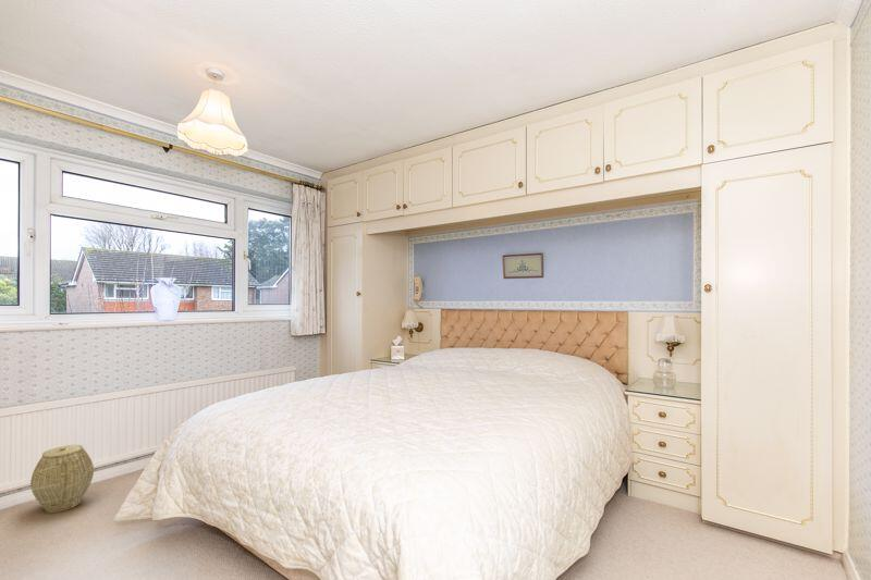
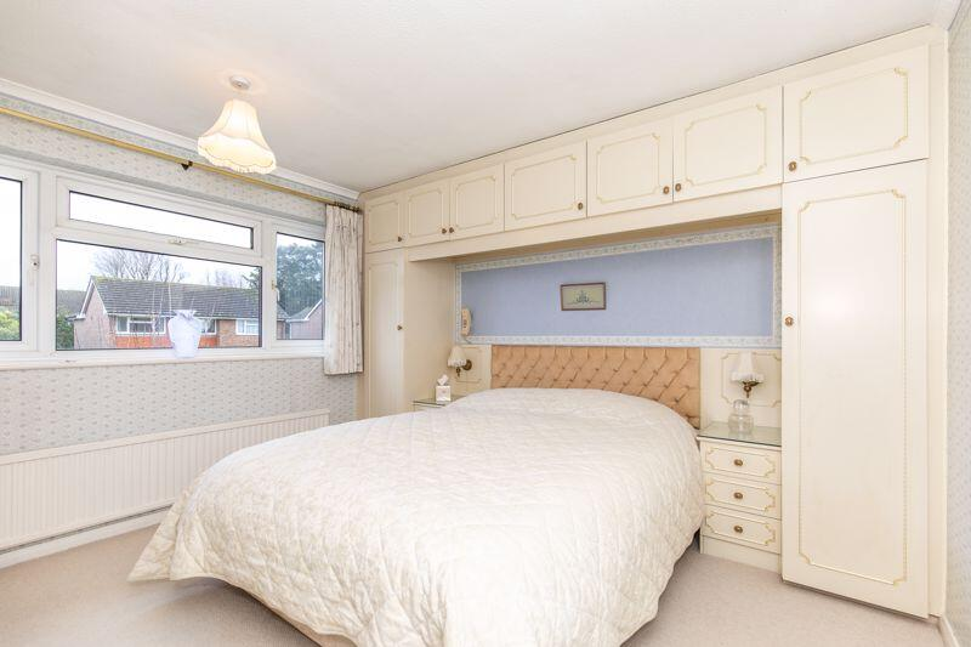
- woven basket [29,444,95,514]
